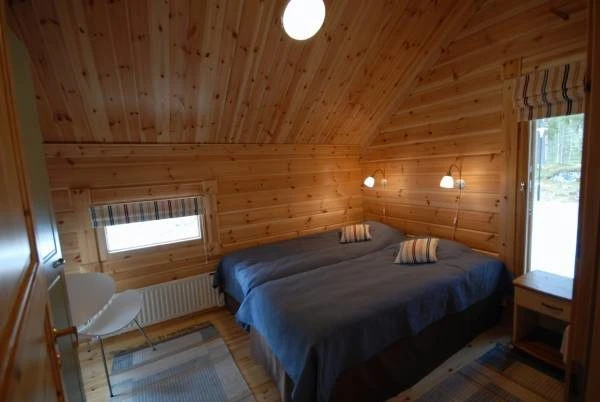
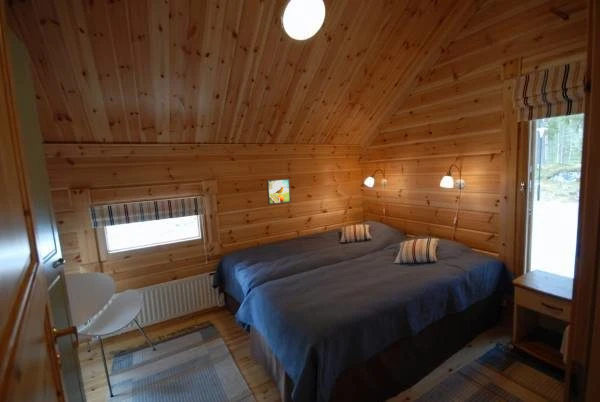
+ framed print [266,178,292,206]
